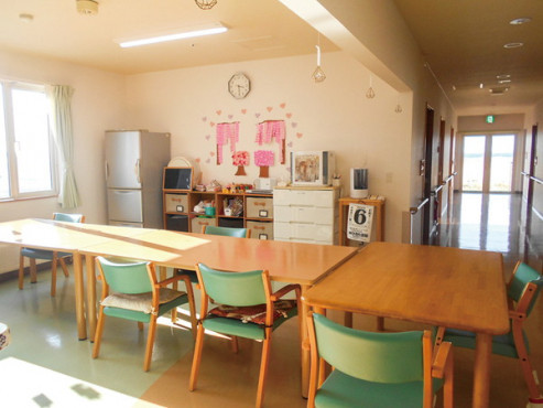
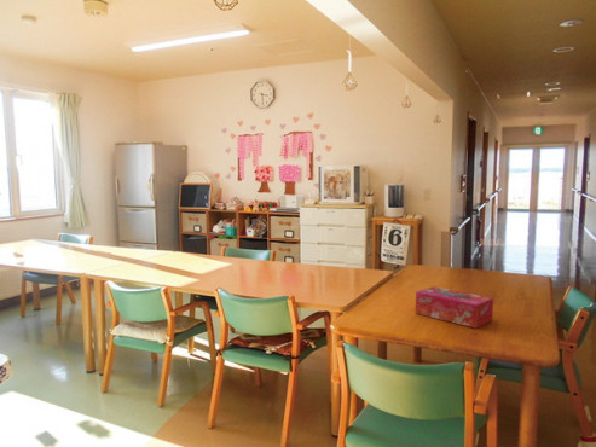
+ tissue box [415,285,494,330]
